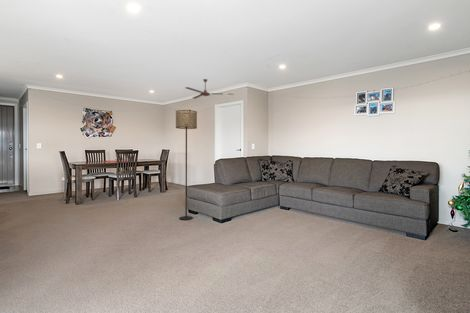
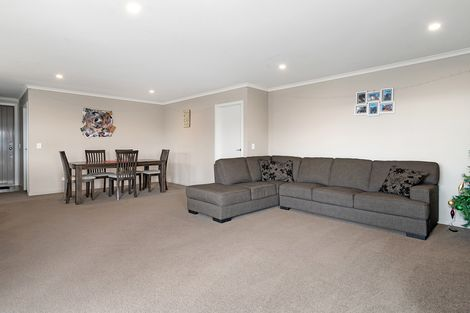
- ceiling fan [185,78,235,100]
- floor lamp [175,109,198,221]
